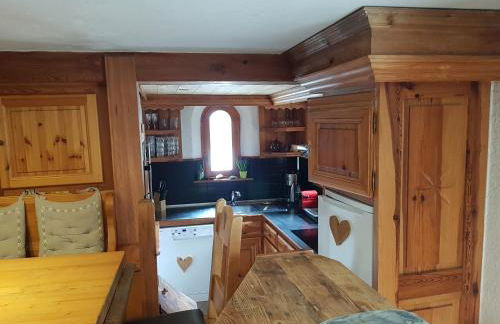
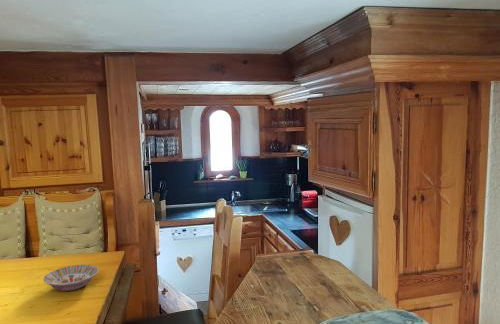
+ bowl [42,264,99,292]
